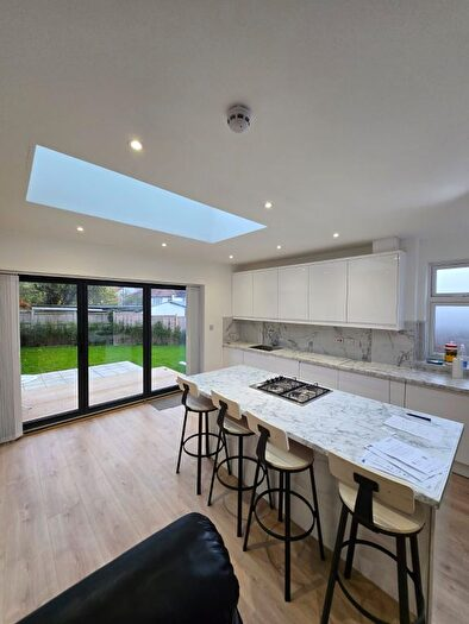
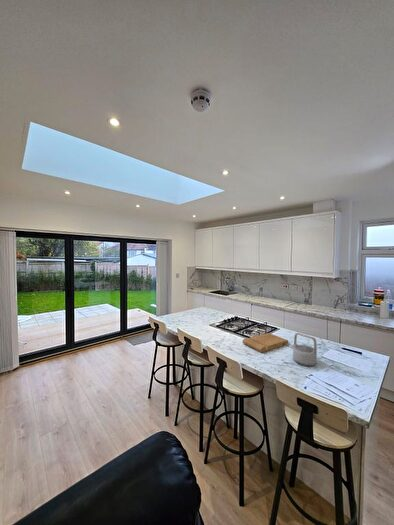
+ cutting board [242,332,290,353]
+ teapot [289,332,318,367]
